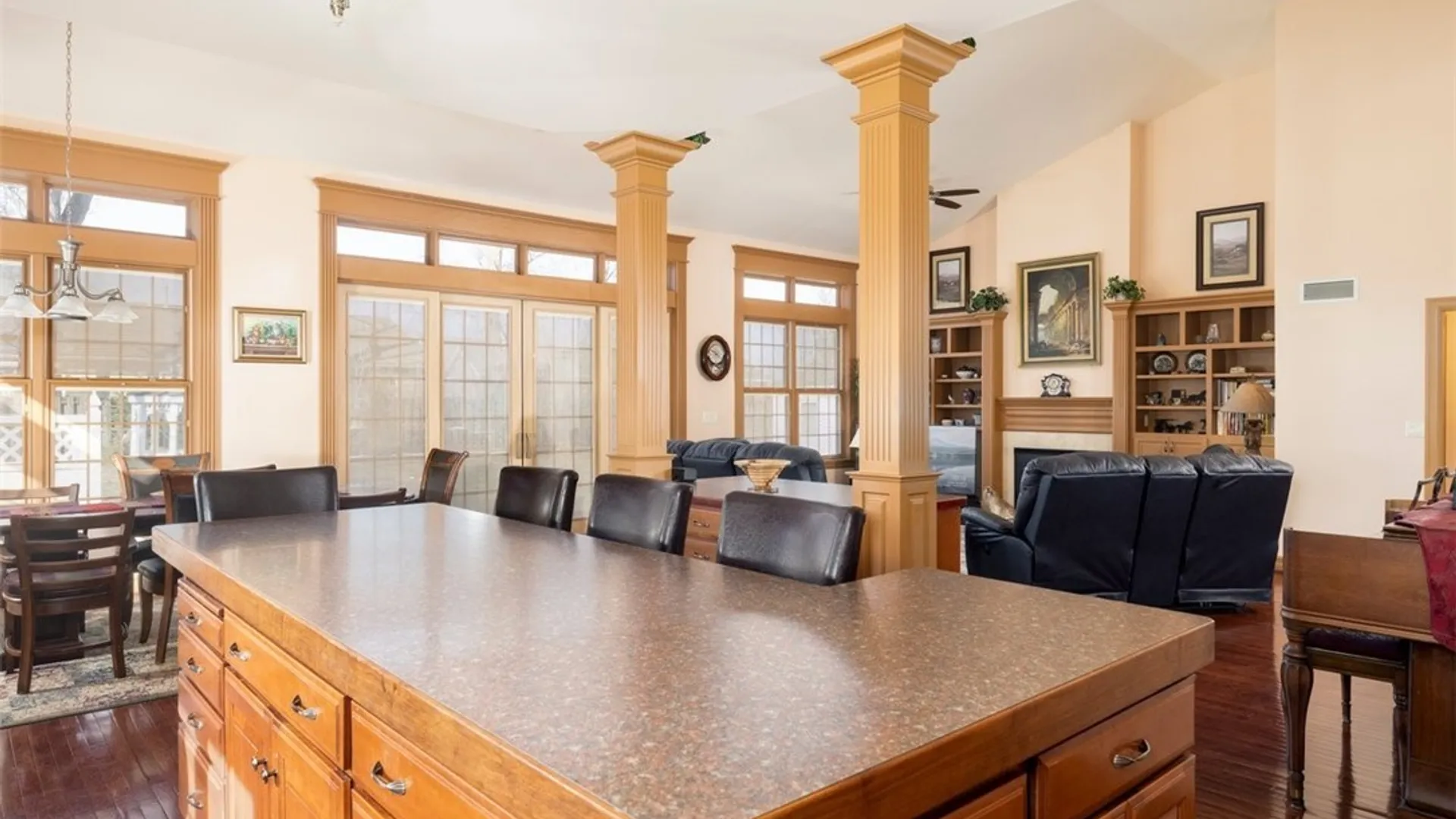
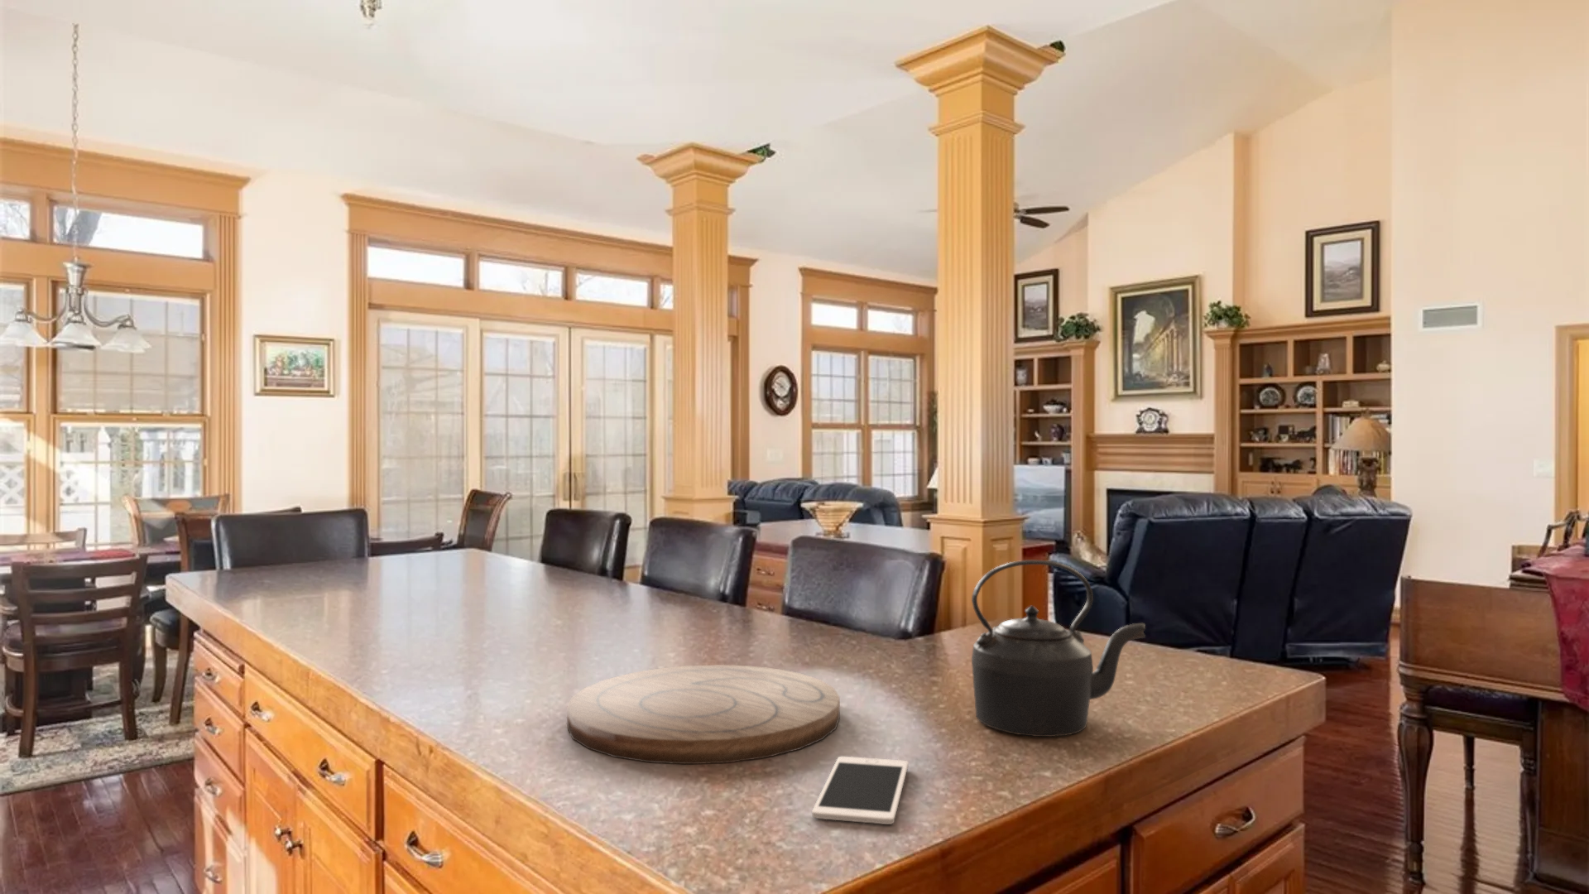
+ kettle [971,560,1146,738]
+ cell phone [811,755,909,825]
+ cutting board [566,664,840,765]
